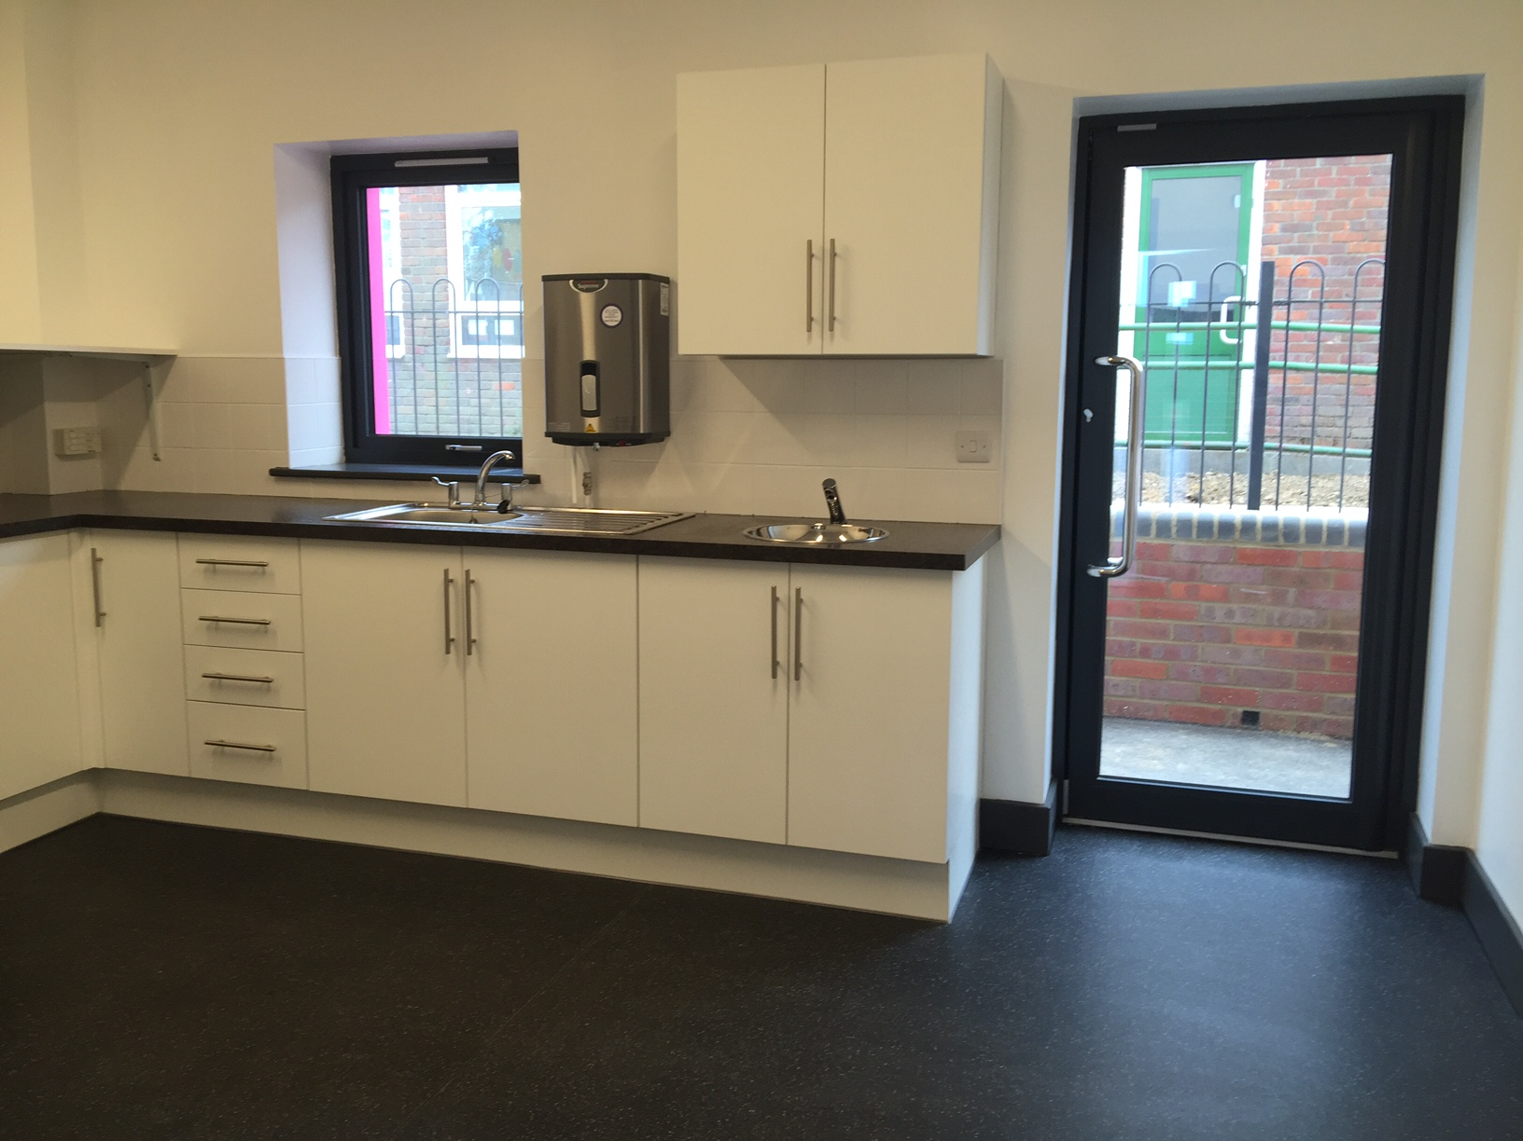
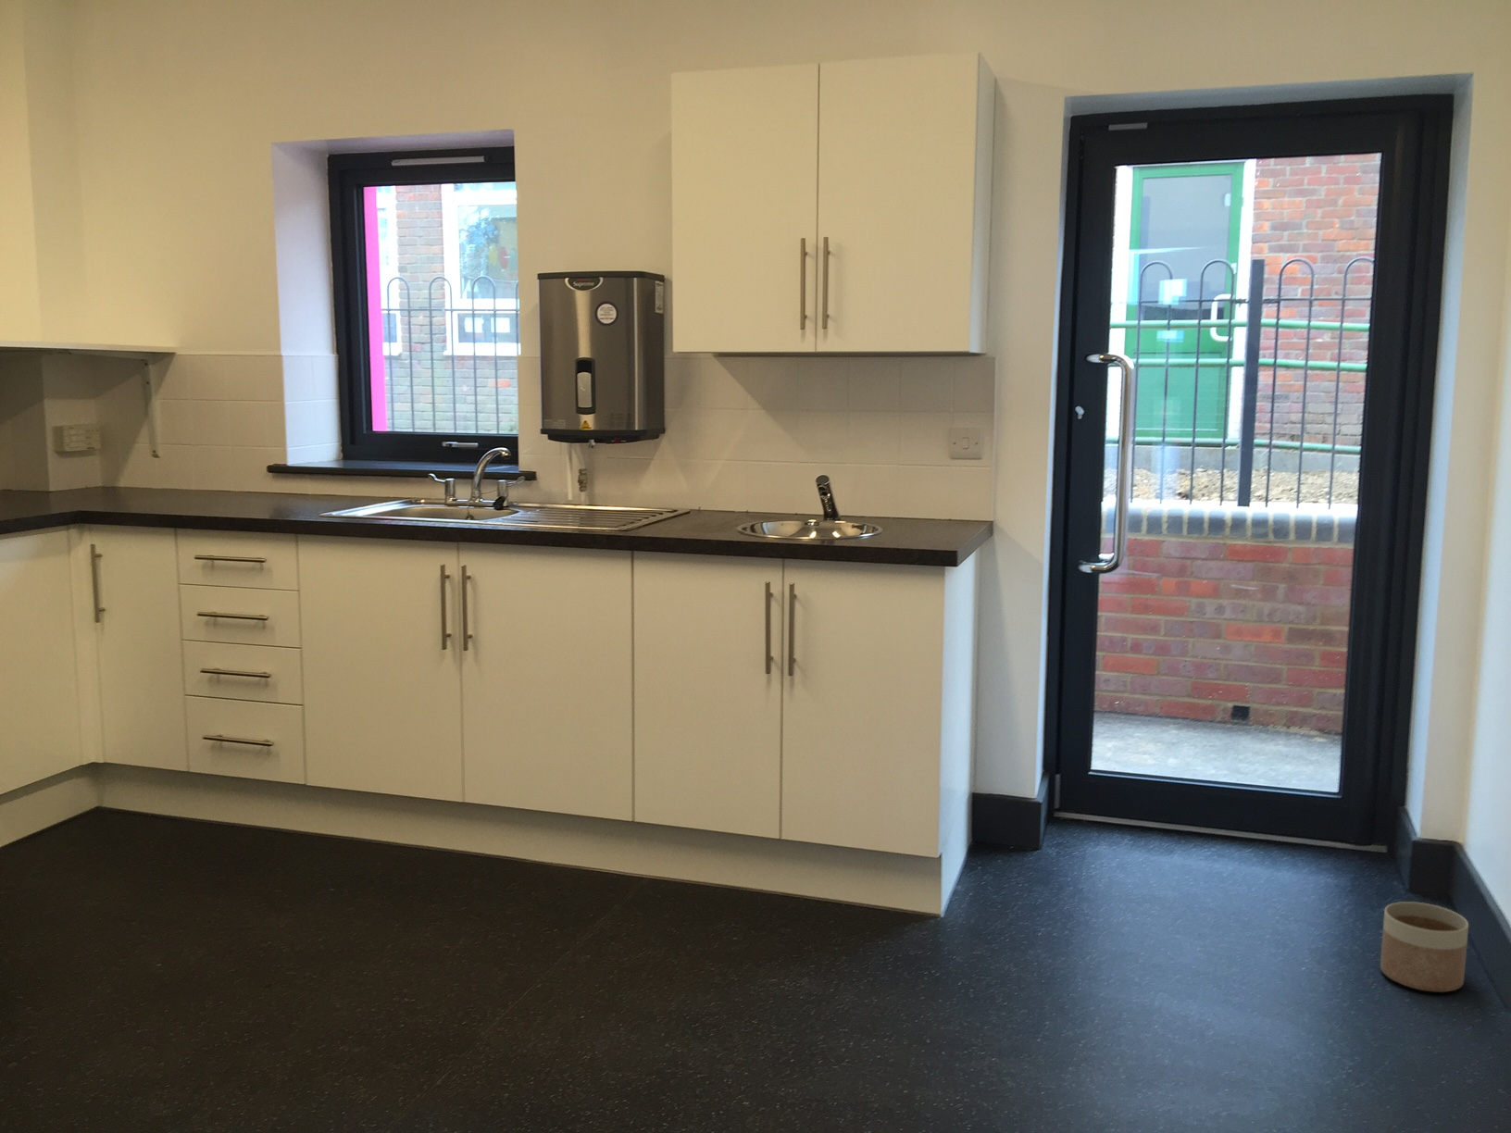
+ planter [1379,901,1469,994]
